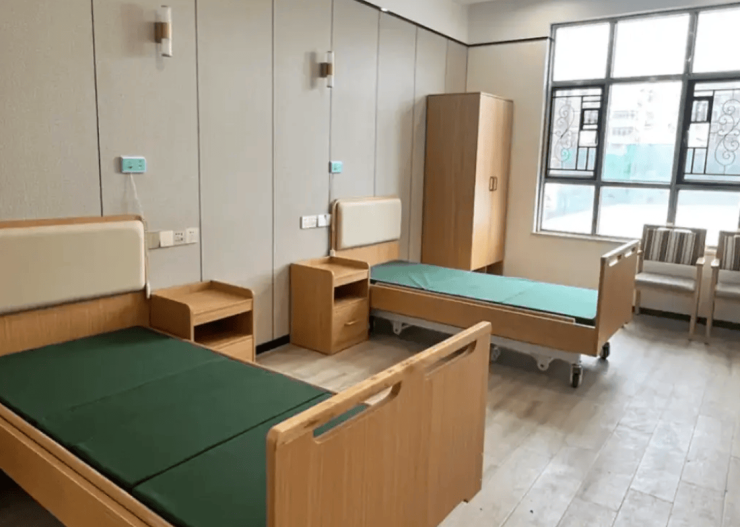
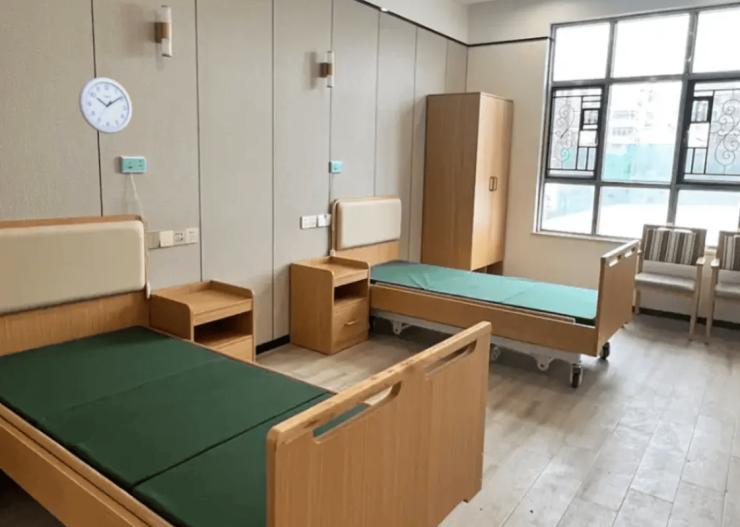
+ wall clock [78,76,133,135]
